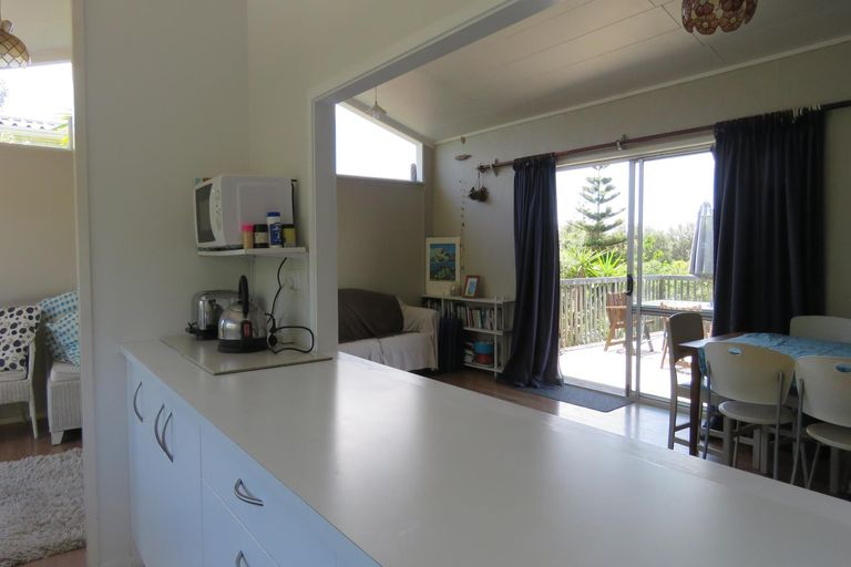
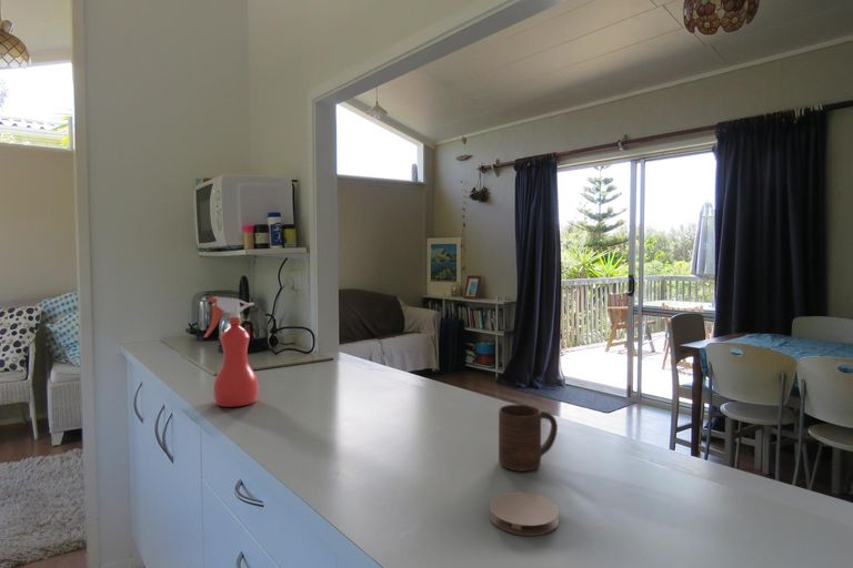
+ spray bottle [202,296,260,408]
+ coaster [489,491,560,536]
+ cup [498,404,559,471]
